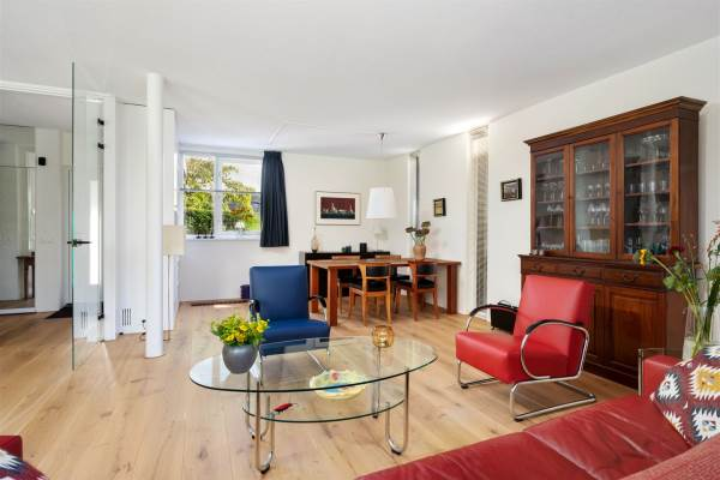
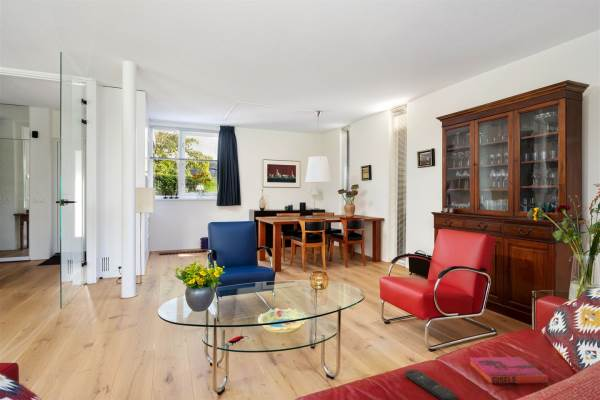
+ hardback book [469,356,549,385]
+ remote control [405,368,457,400]
